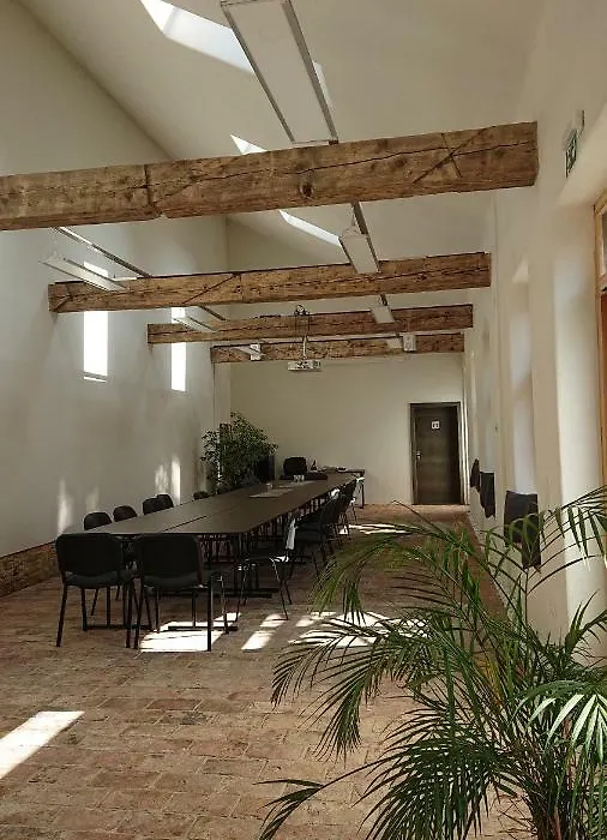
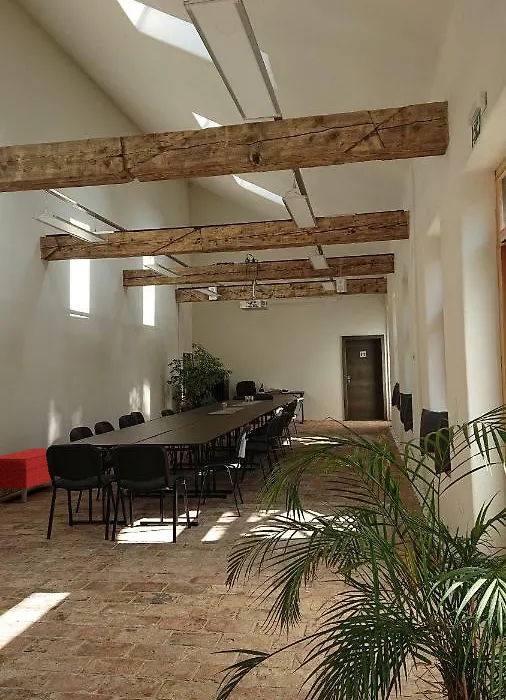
+ bench [0,447,52,503]
